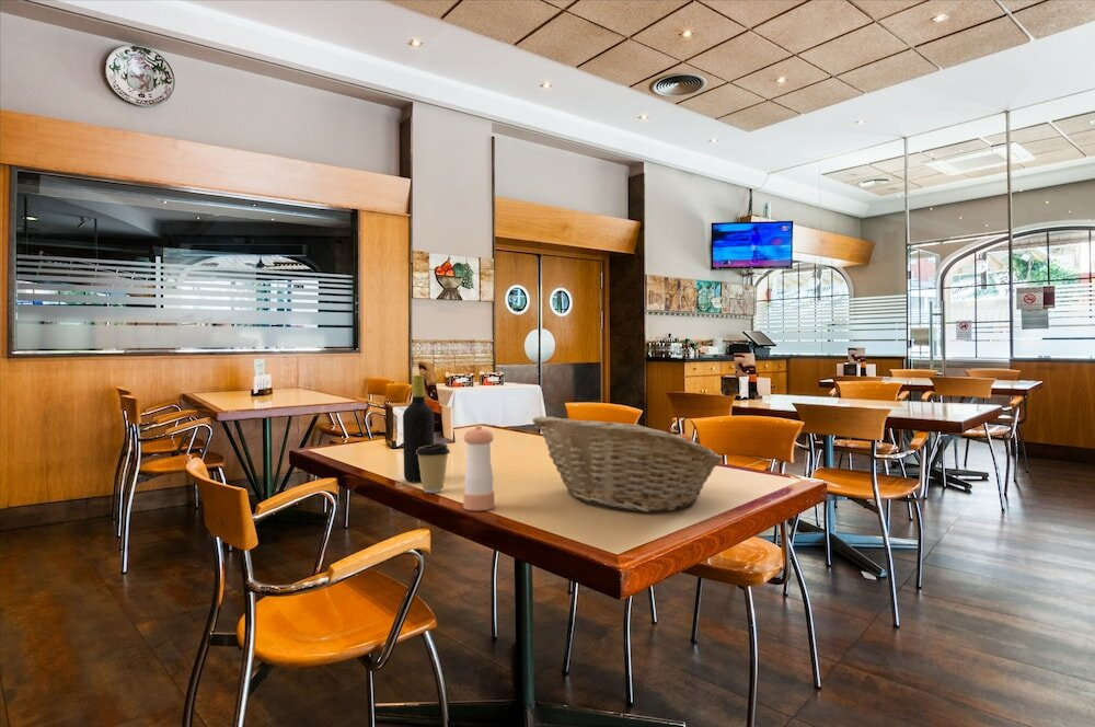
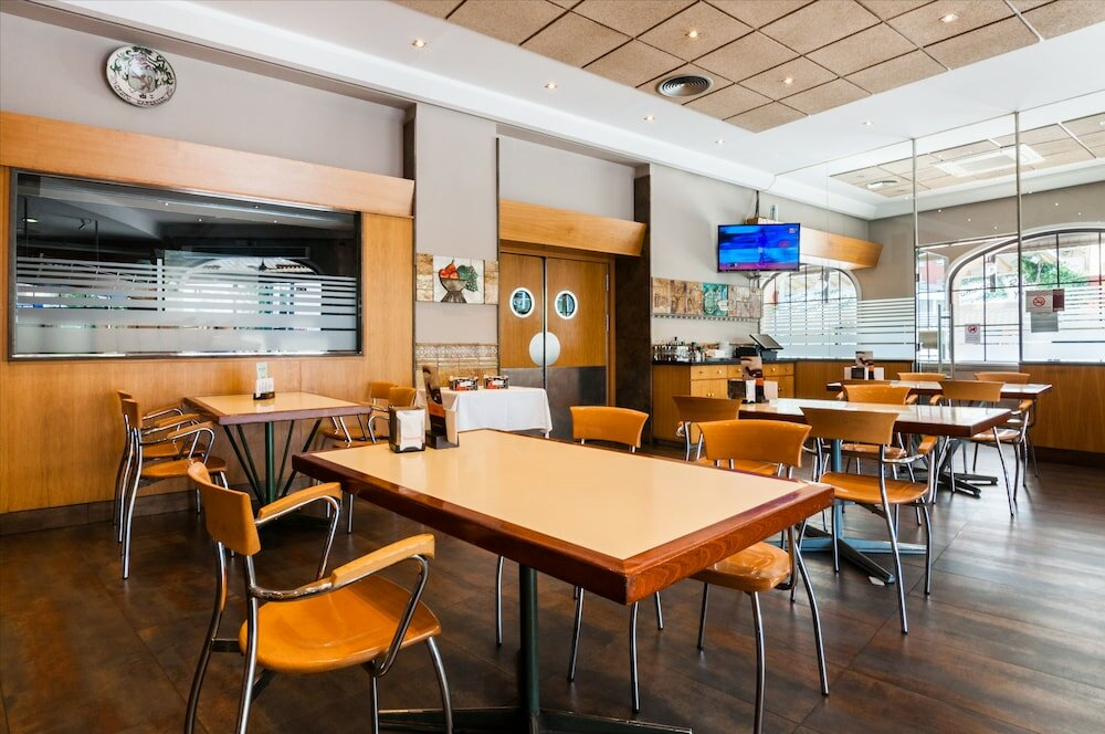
- coffee cup [416,442,451,494]
- pepper shaker [462,425,495,511]
- fruit basket [532,415,724,513]
- bottle [402,374,435,483]
